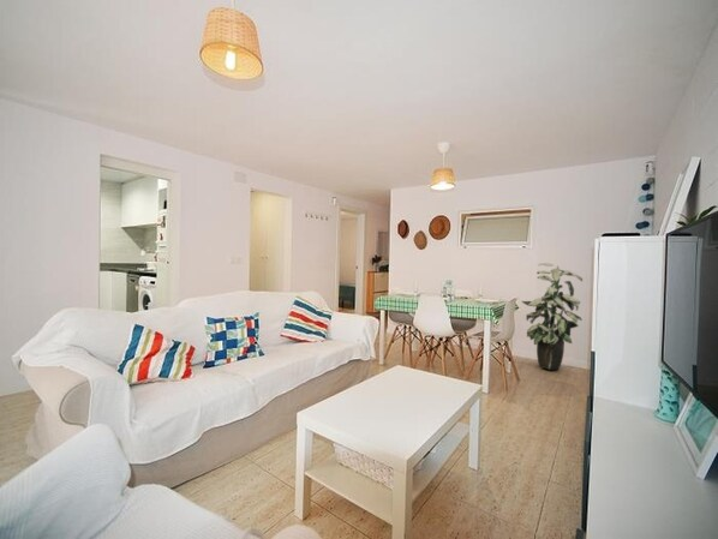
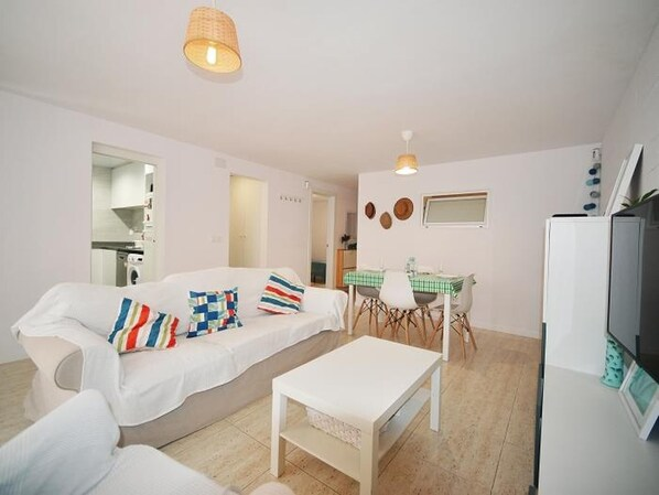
- indoor plant [520,262,584,371]
